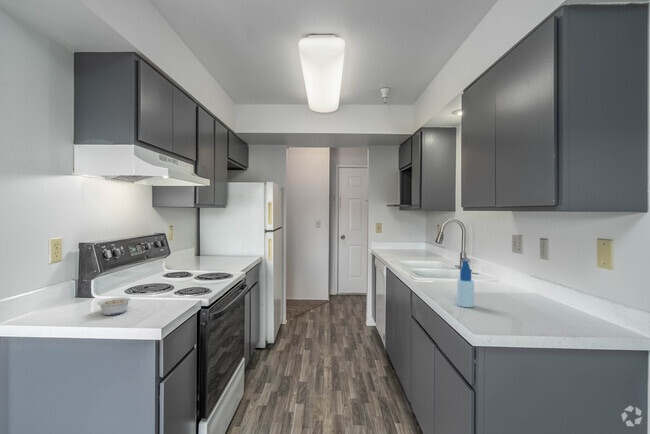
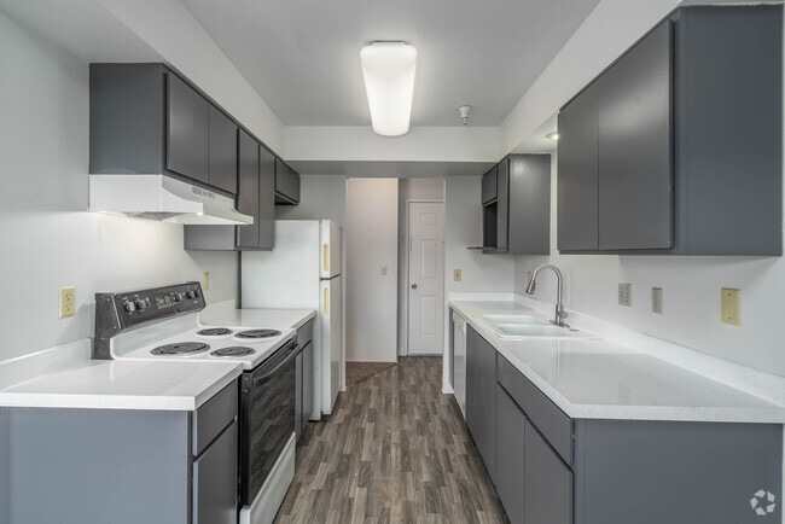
- legume [97,296,132,316]
- spray bottle [456,260,475,308]
